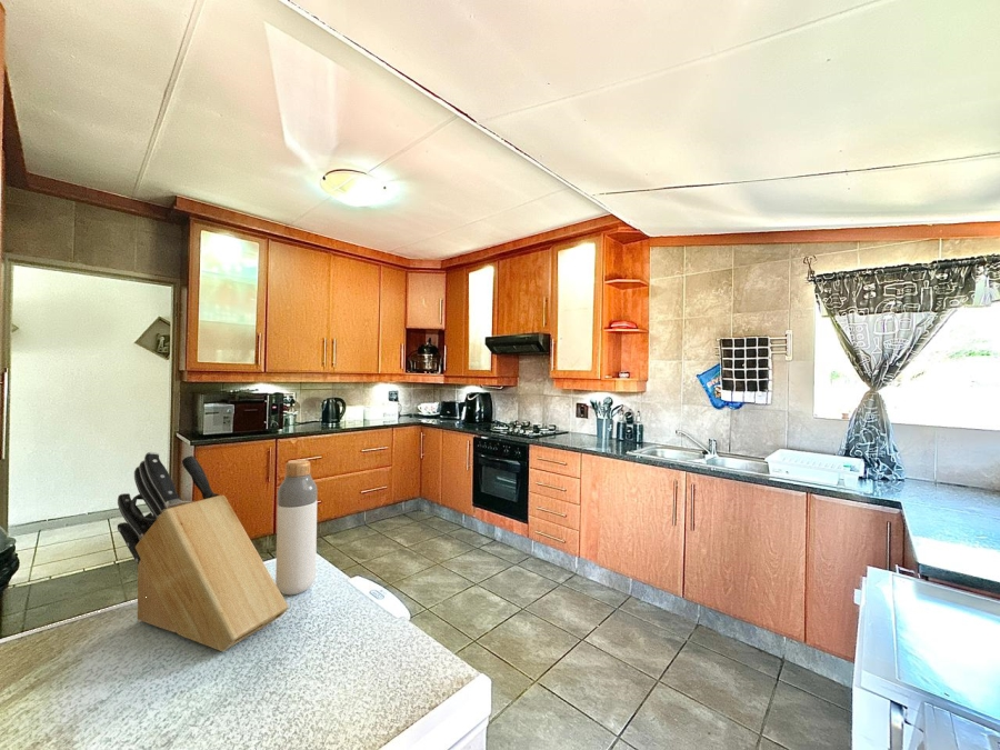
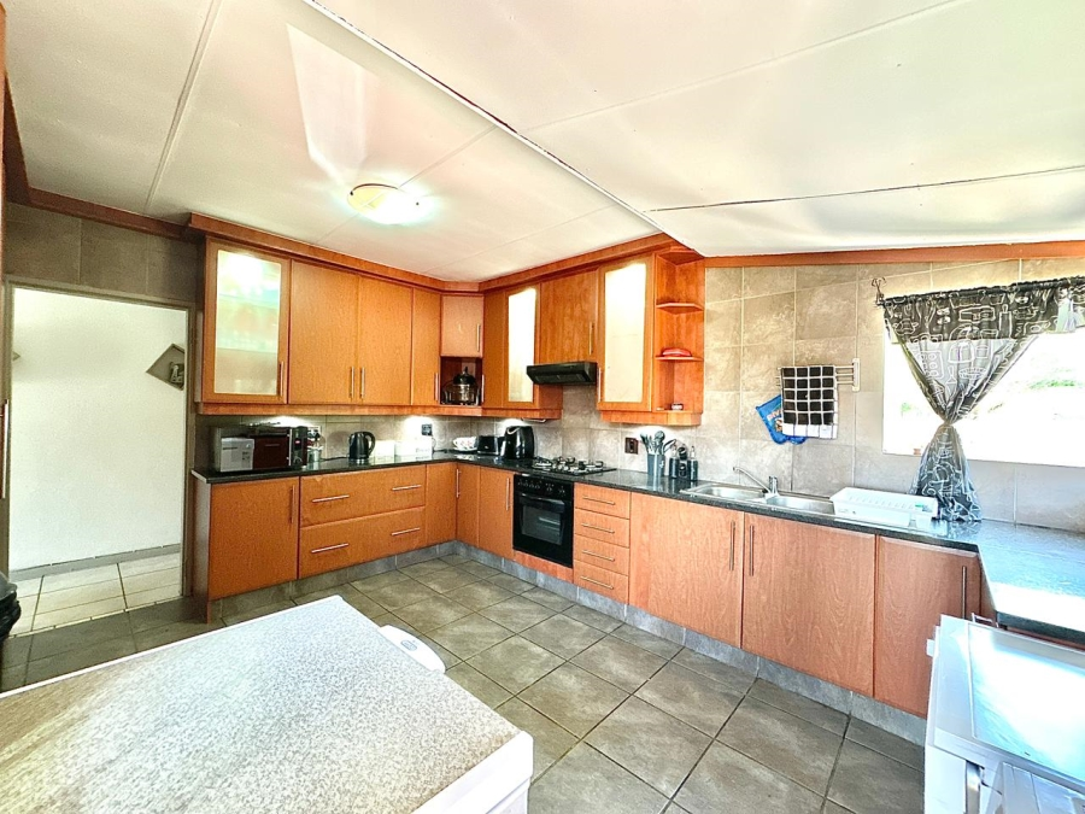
- bottle [274,459,318,596]
- knife block [117,451,289,652]
